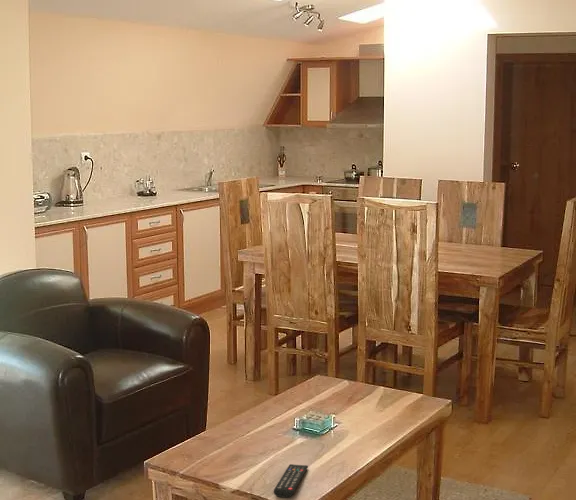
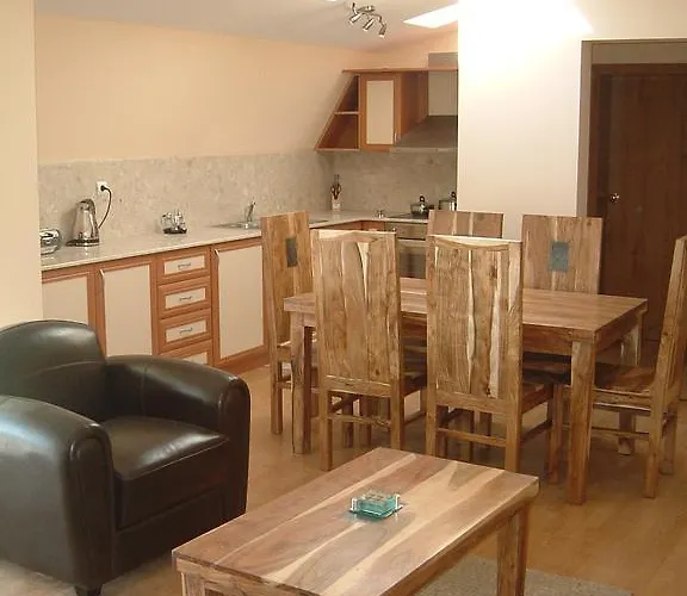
- remote control [273,463,309,499]
